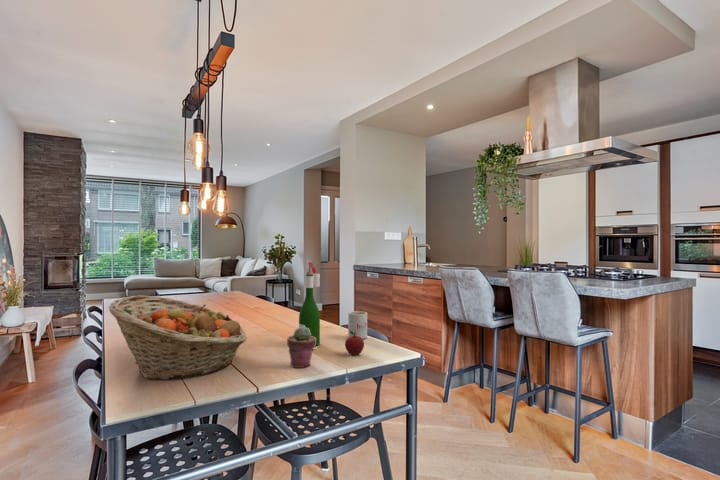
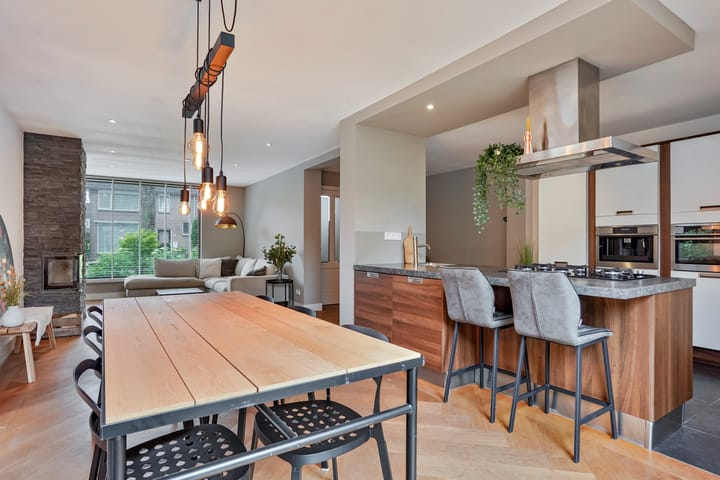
- apple [344,331,365,356]
- fruit basket [108,294,248,381]
- wine bottle [298,259,321,350]
- mug [347,310,368,340]
- potted succulent [286,326,316,369]
